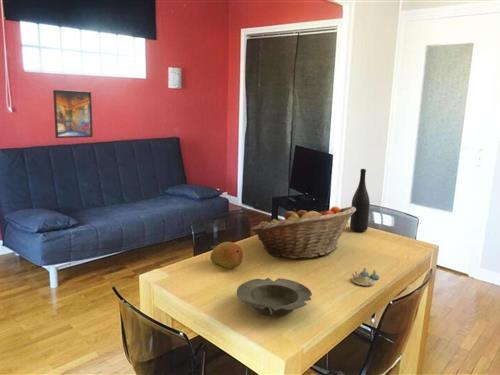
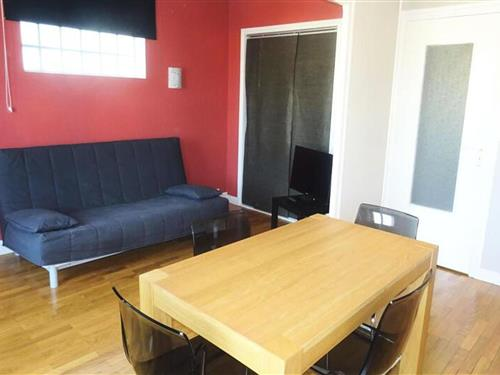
- fruit basket [250,205,356,260]
- salt and pepper shaker set [351,267,380,287]
- fruit [209,241,244,270]
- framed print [52,89,94,139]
- bowl [236,277,313,318]
- wine bottle [349,168,371,232]
